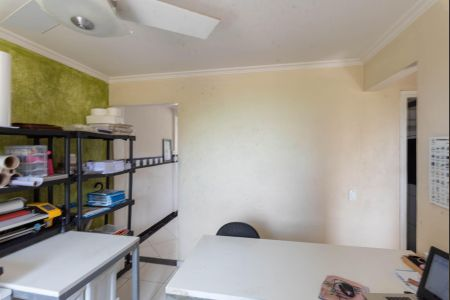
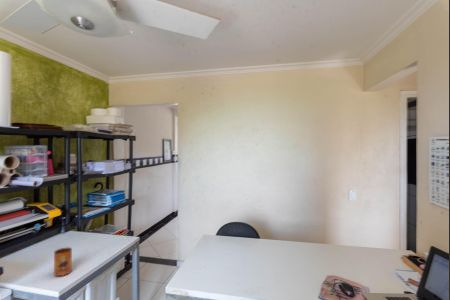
+ mug [53,246,73,277]
